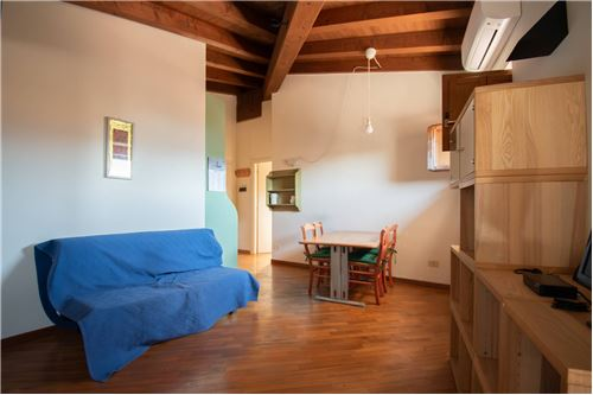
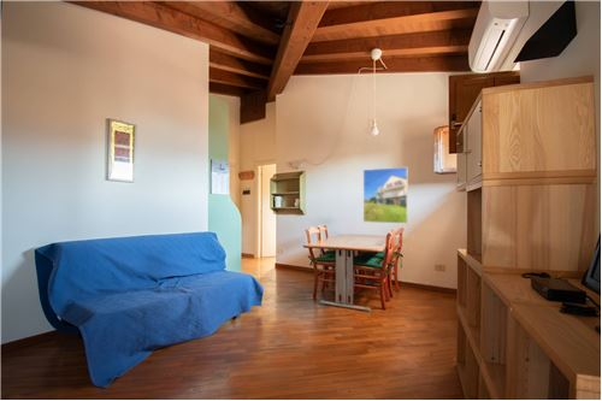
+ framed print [362,166,409,225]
